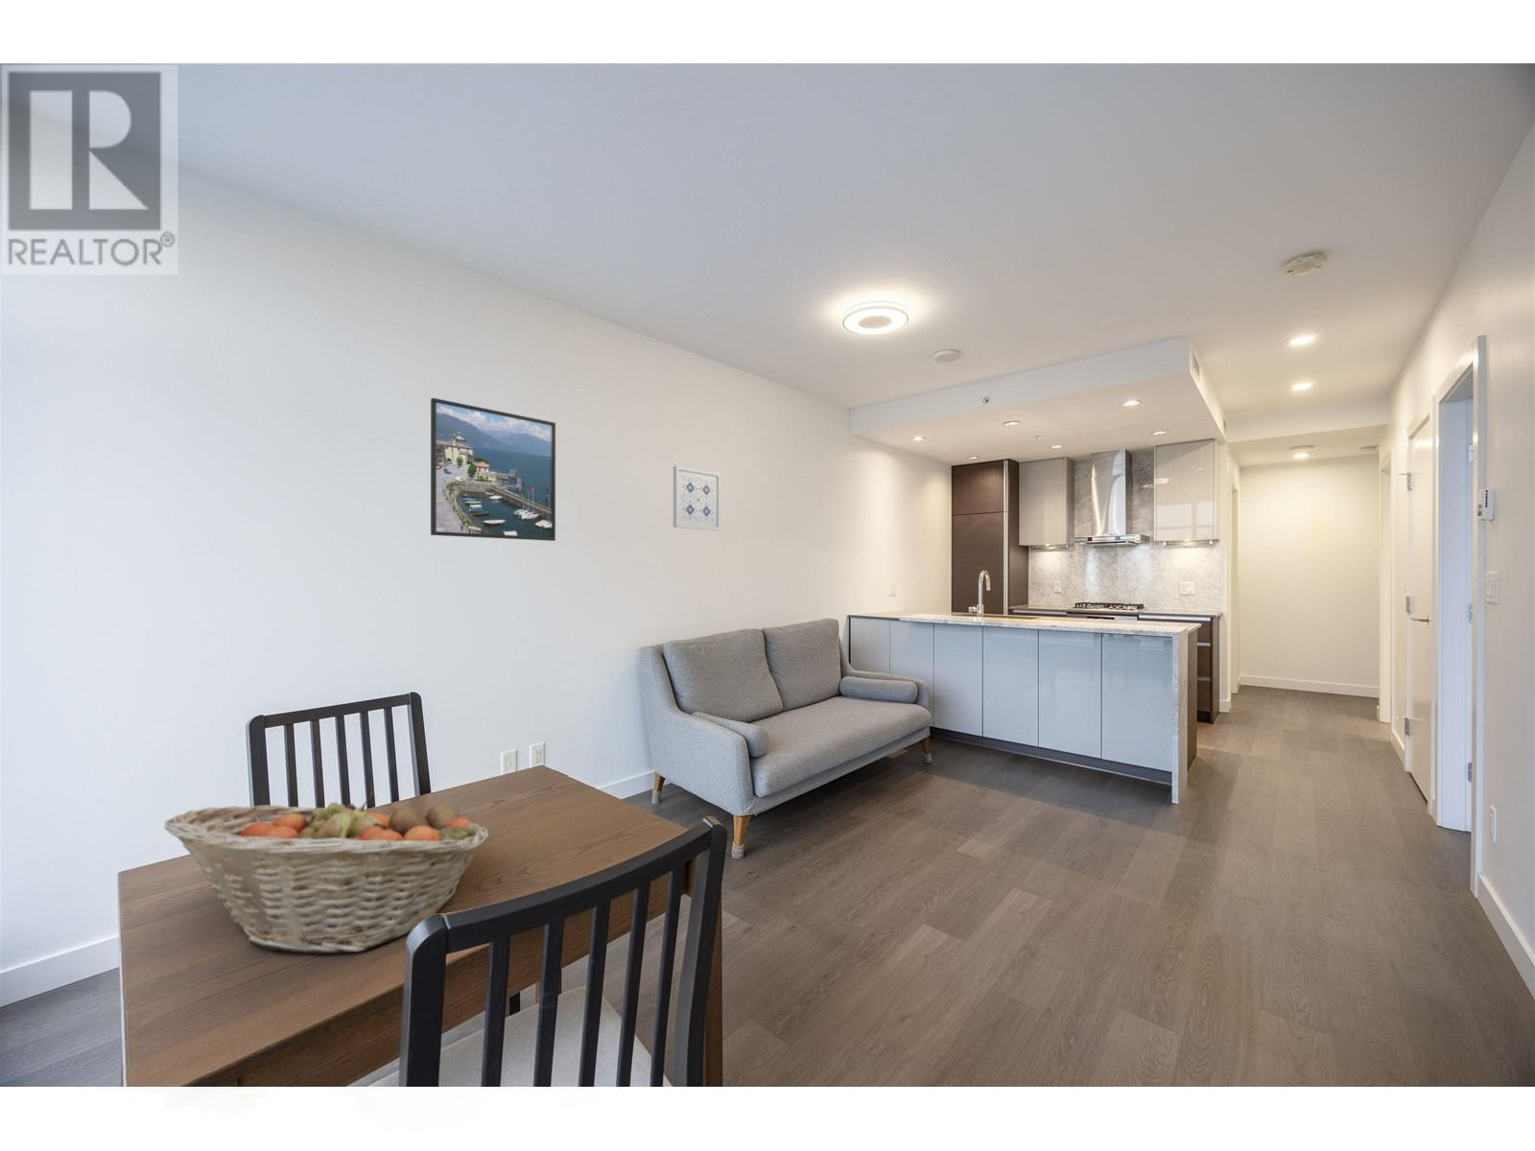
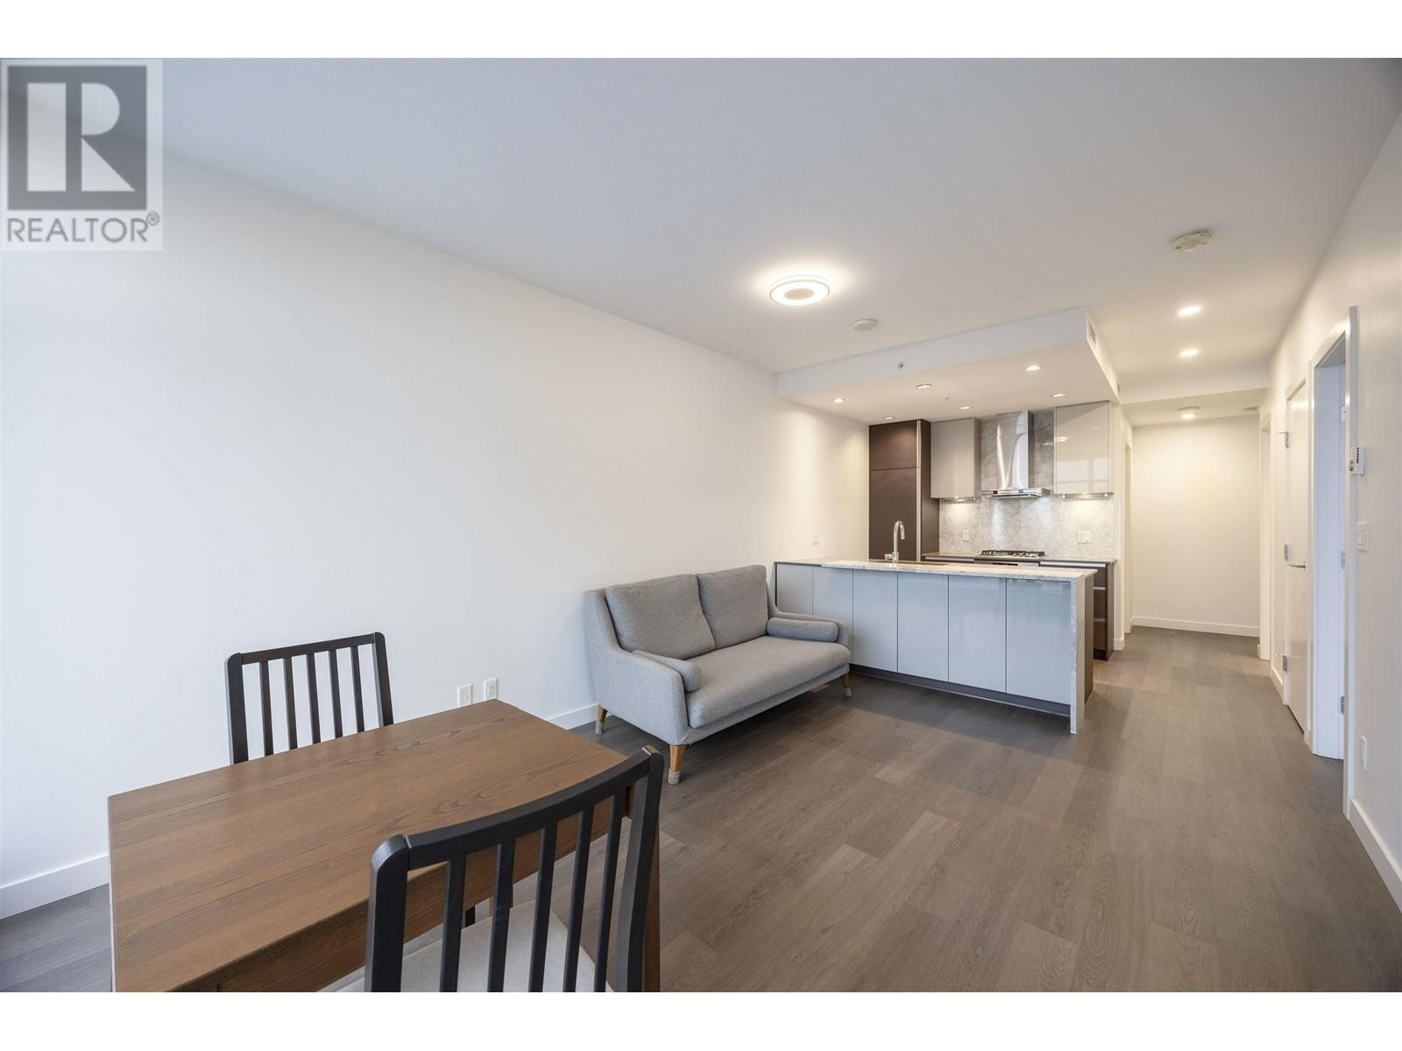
- wall art [672,464,722,532]
- fruit basket [163,791,491,954]
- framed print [430,397,556,542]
